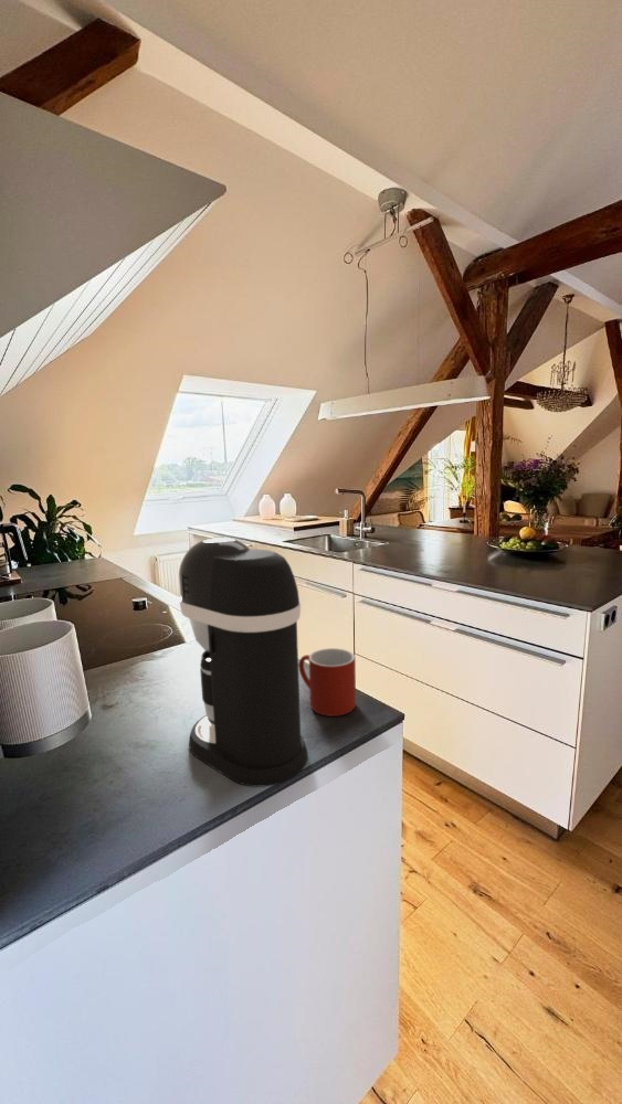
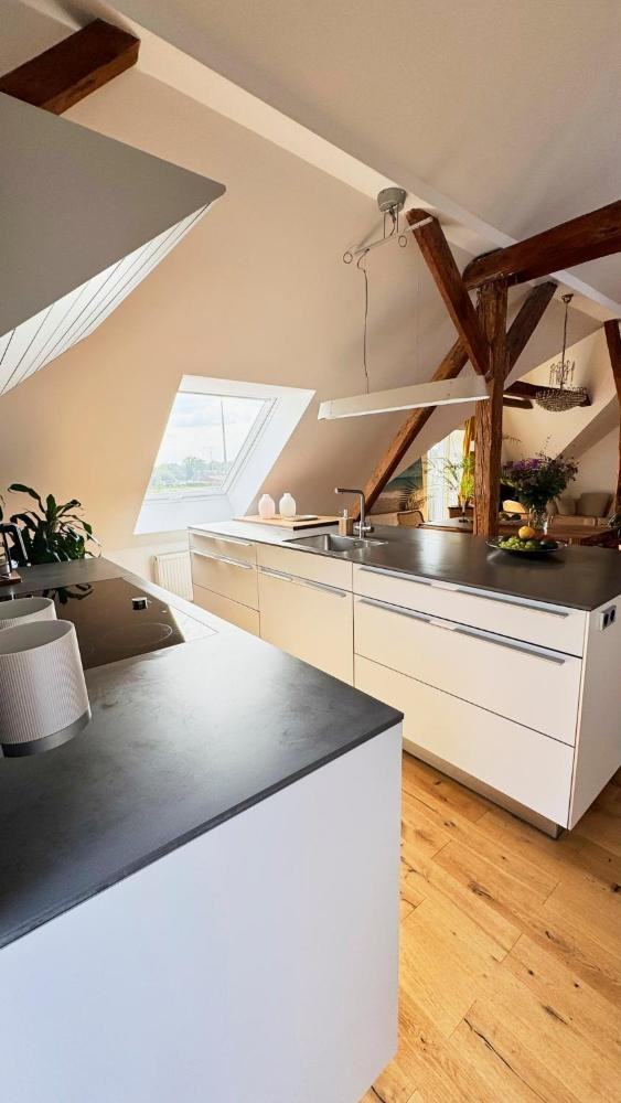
- coffee maker [178,537,308,788]
- mug [298,647,357,718]
